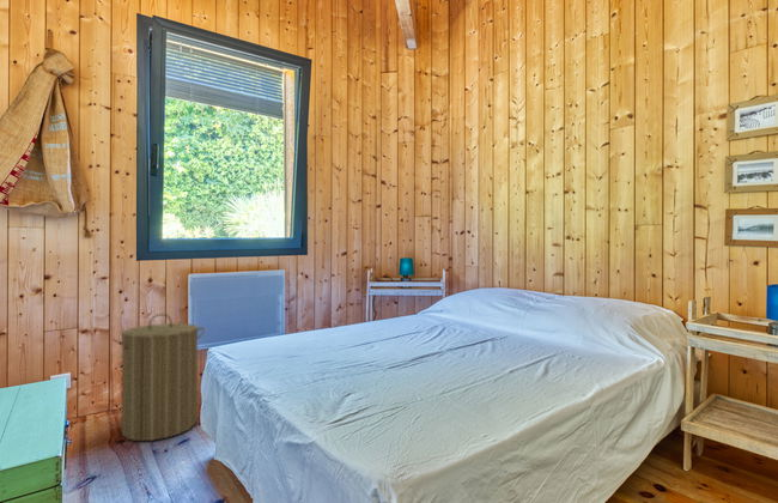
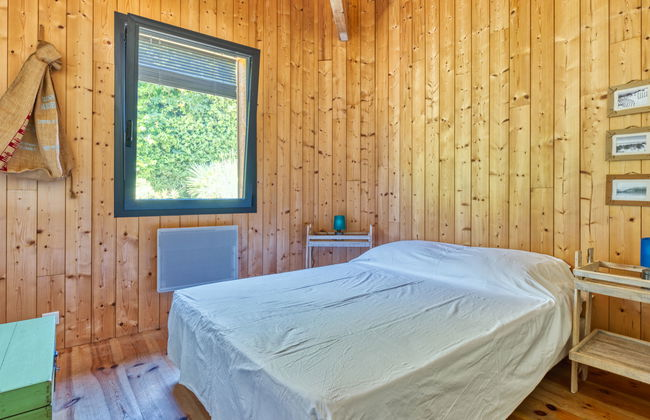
- laundry hamper [111,313,206,442]
